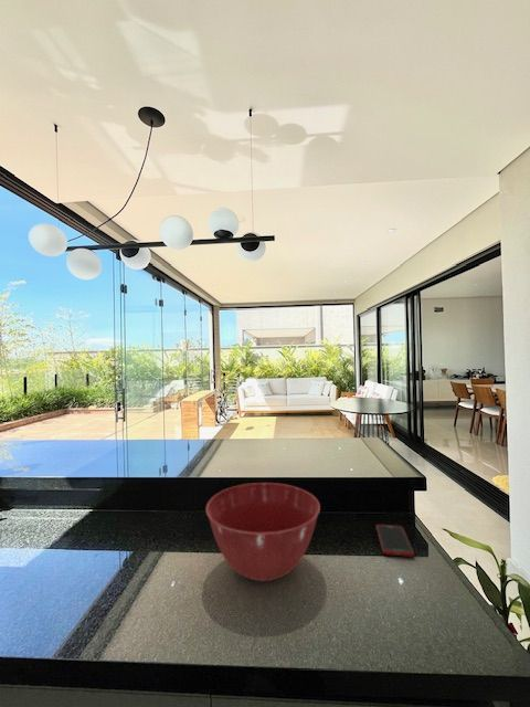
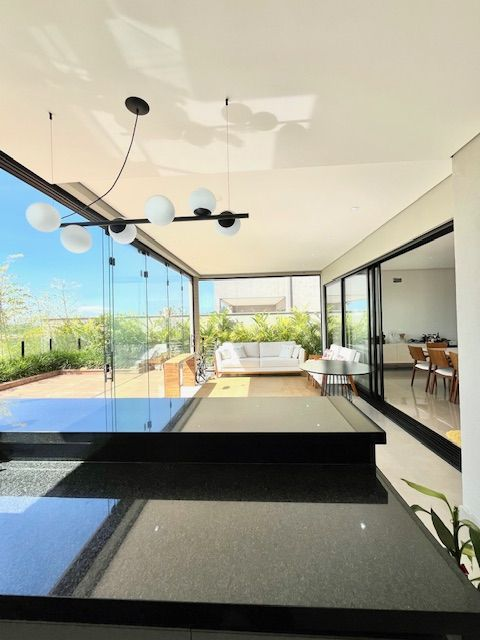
- mixing bowl [205,482,321,582]
- cell phone [375,524,415,558]
